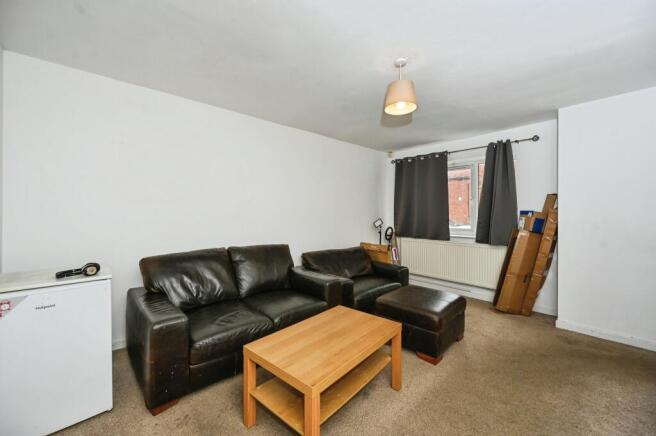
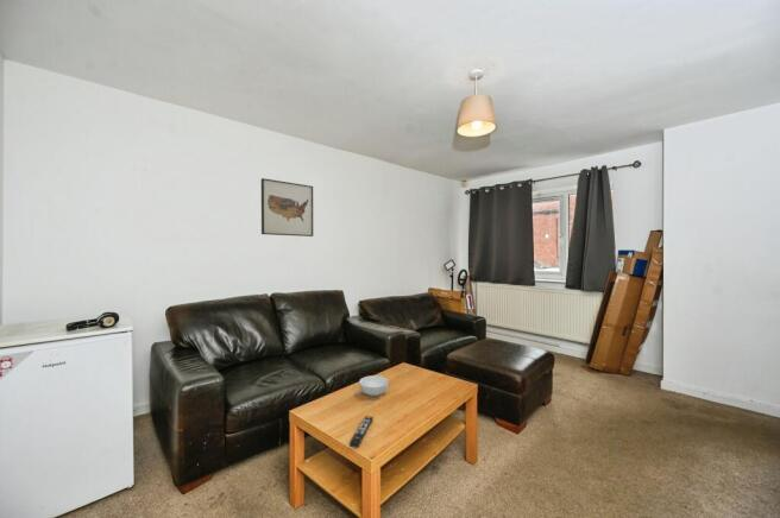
+ cereal bowl [358,374,390,397]
+ wall art [260,177,314,238]
+ remote control [348,415,375,449]
